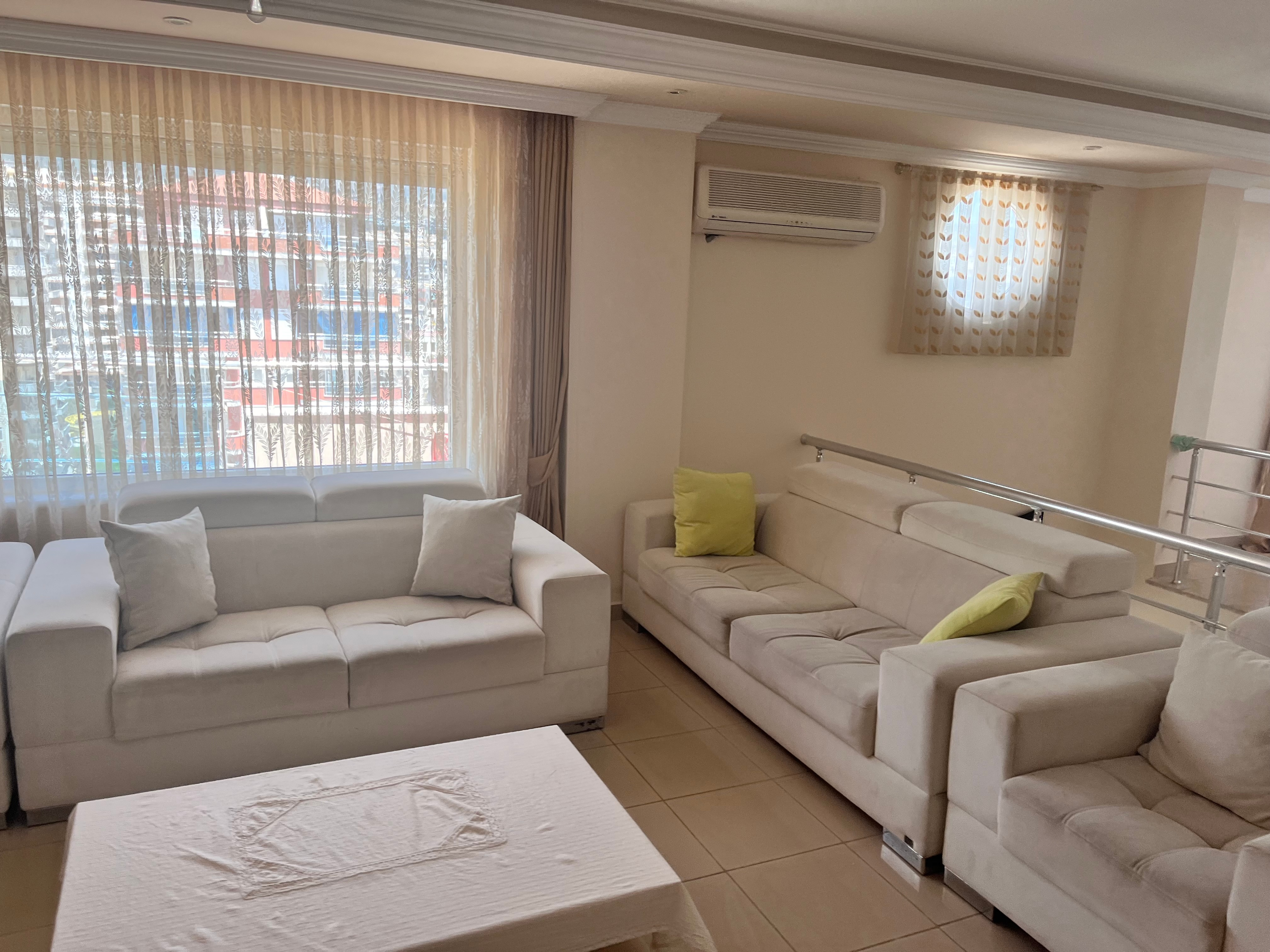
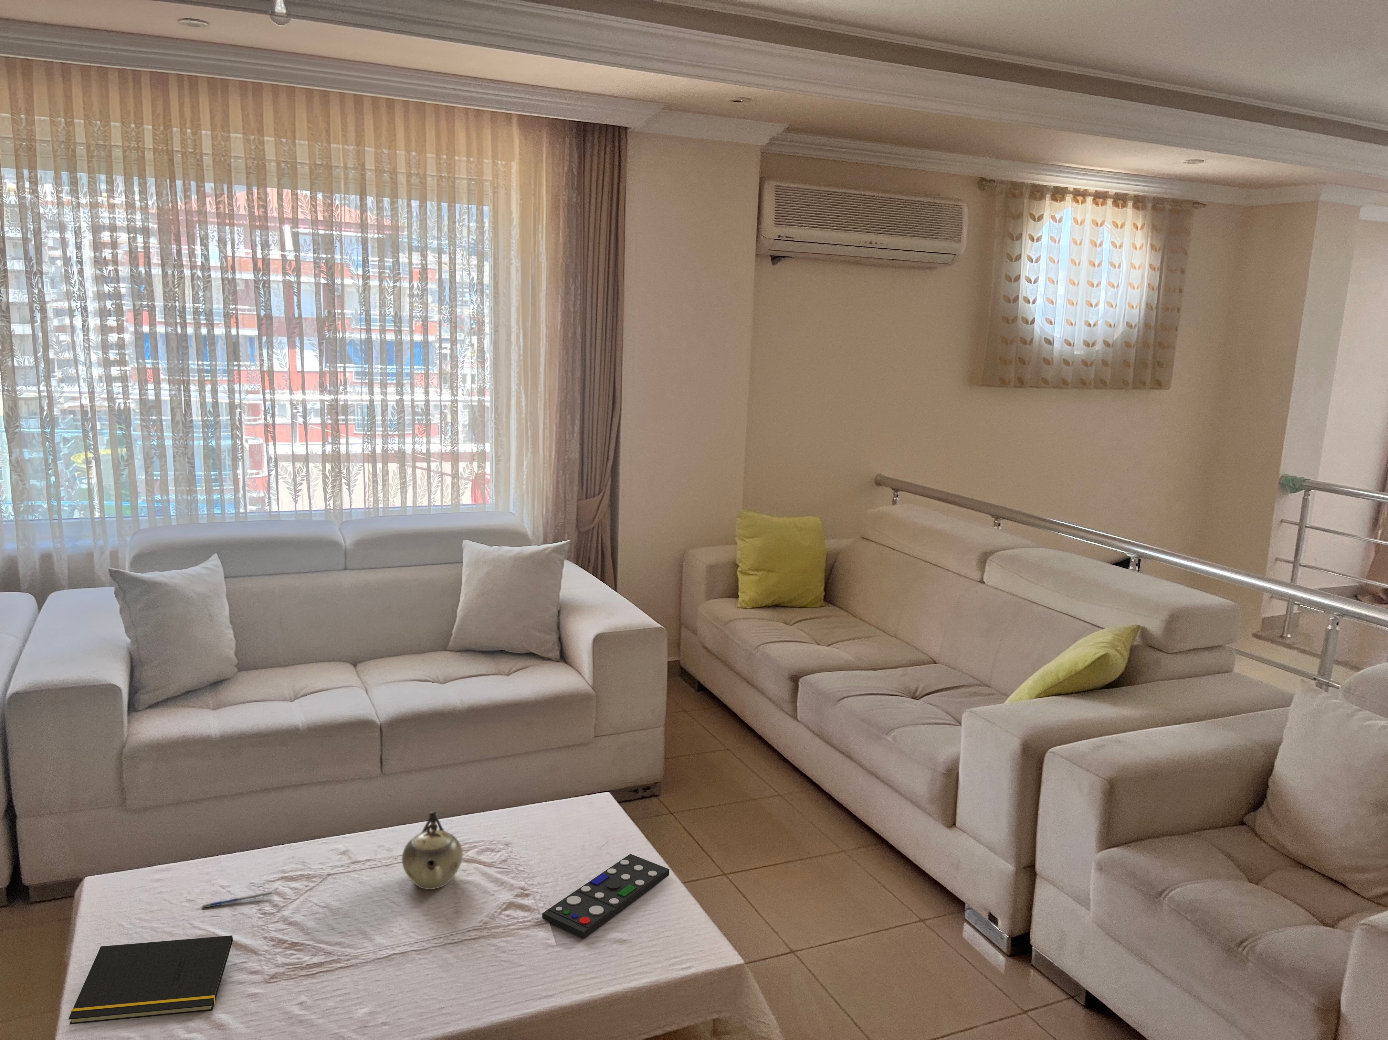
+ pen [202,890,275,910]
+ teapot [402,811,463,889]
+ notepad [68,935,233,1025]
+ remote control [542,853,670,938]
